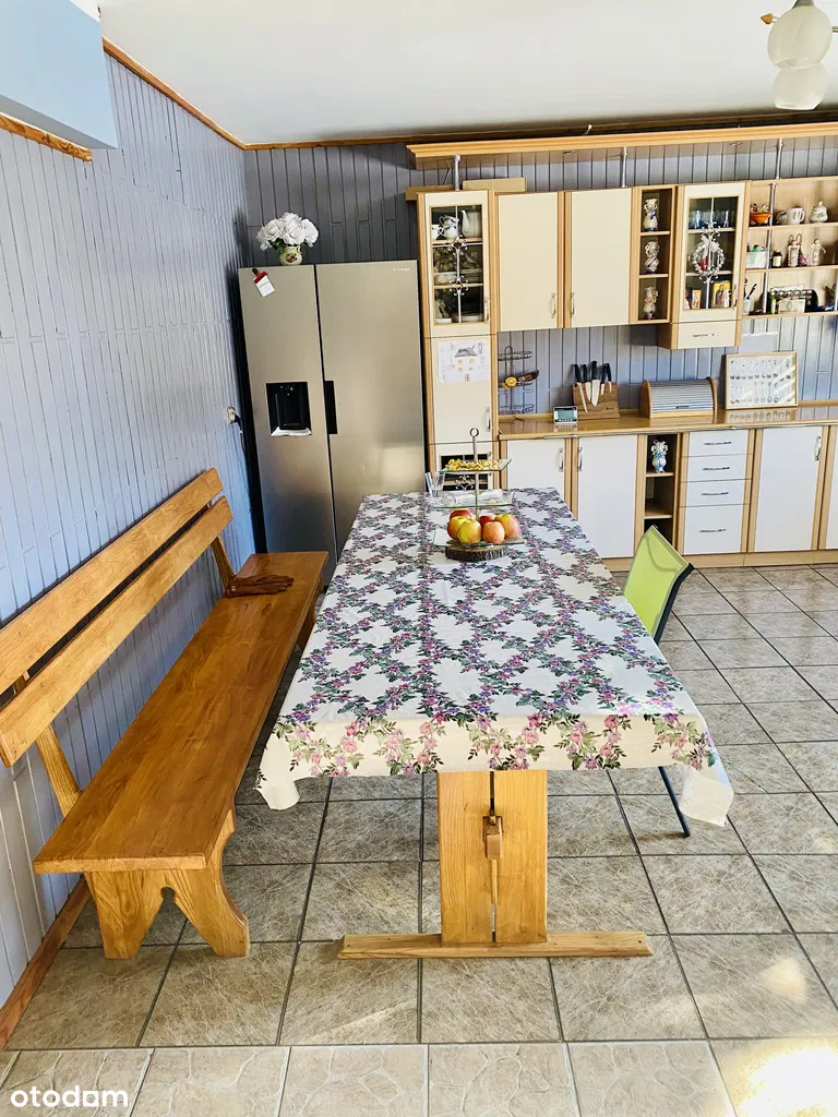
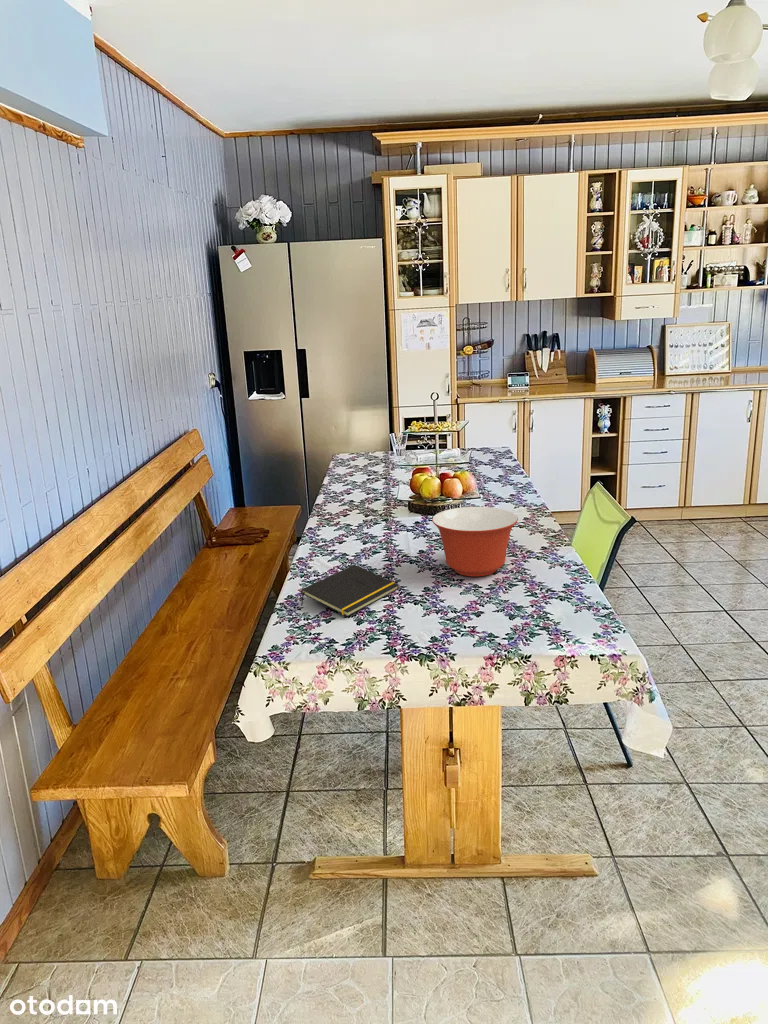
+ mixing bowl [431,506,519,577]
+ notepad [300,564,399,618]
